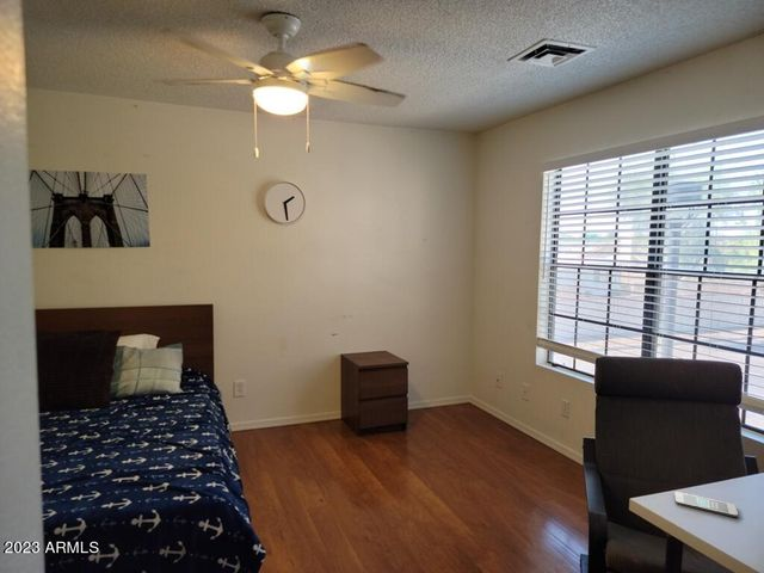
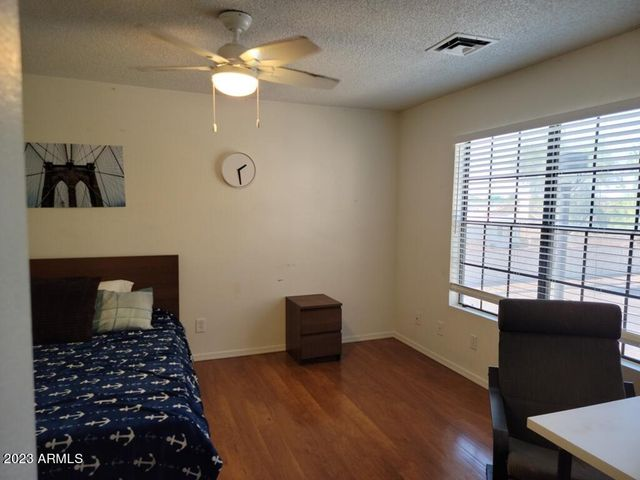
- smartphone [673,491,739,518]
